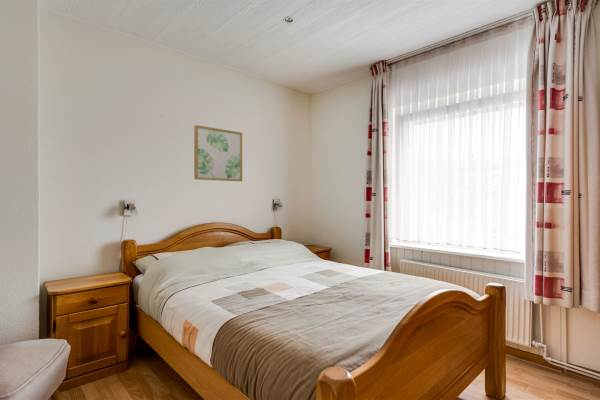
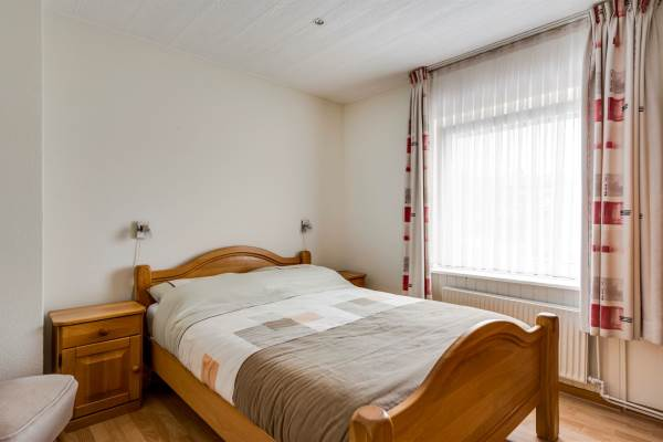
- wall art [193,124,243,182]
